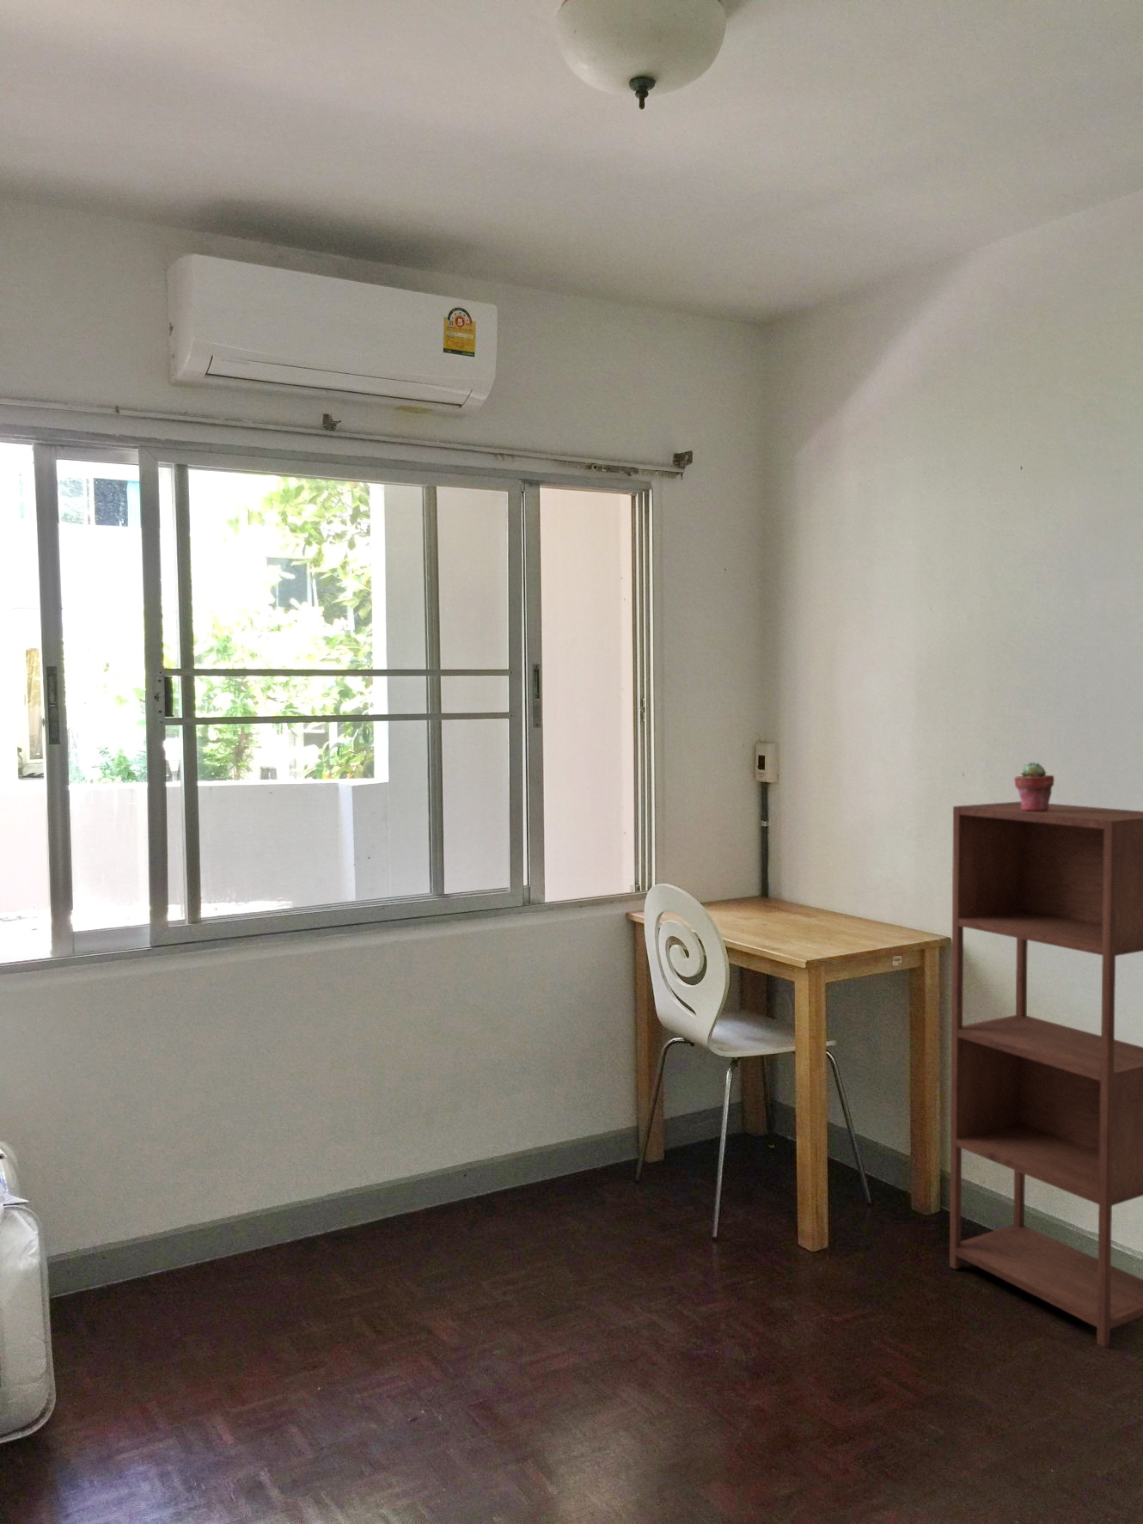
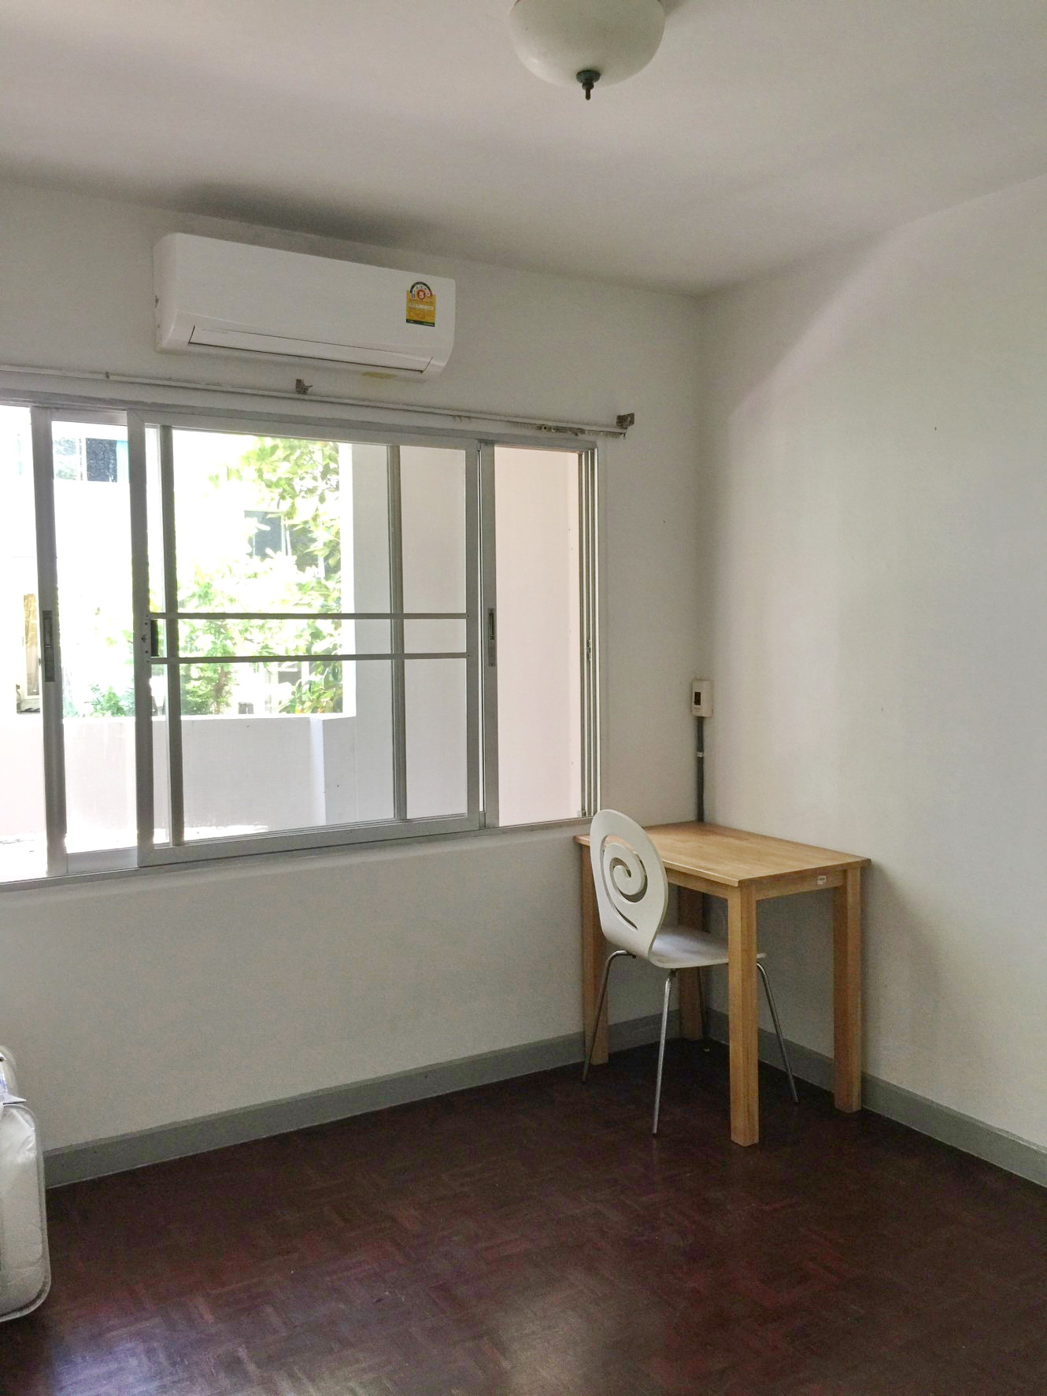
- shelving unit [948,800,1143,1349]
- potted succulent [1013,760,1055,812]
